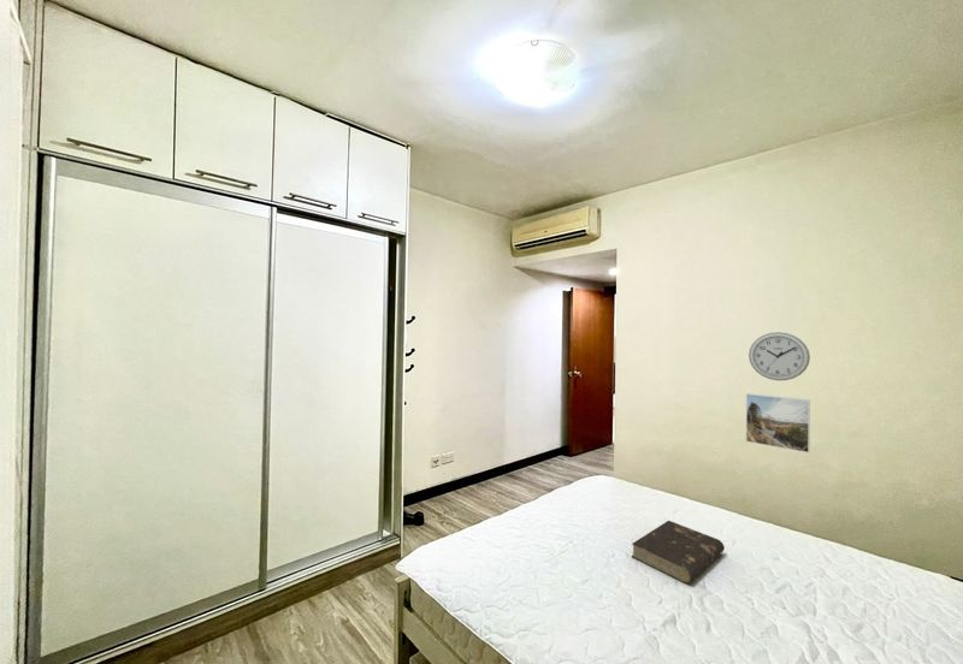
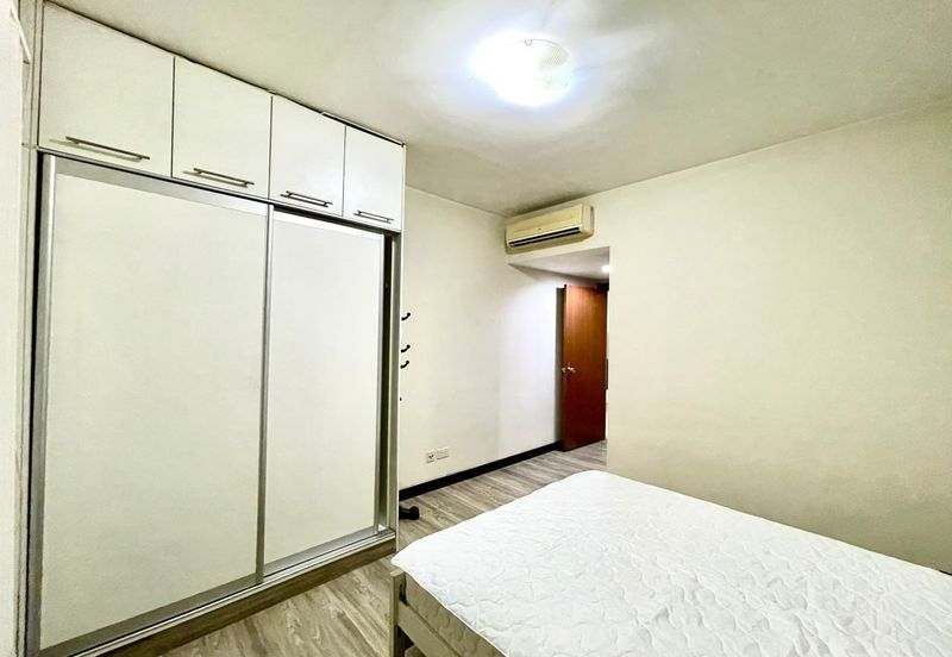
- book [631,520,726,585]
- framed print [745,392,811,453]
- wall clock [748,331,811,381]
